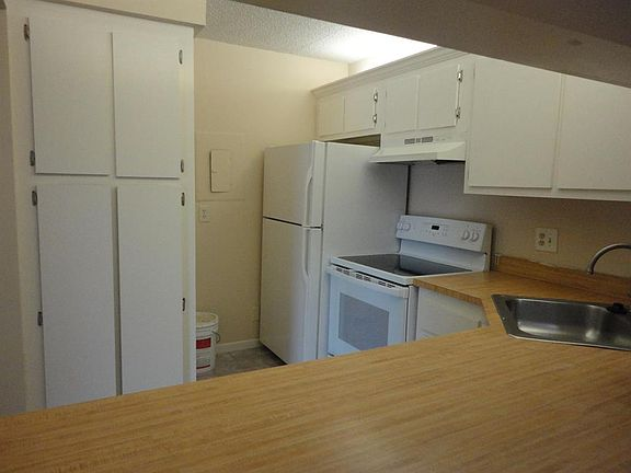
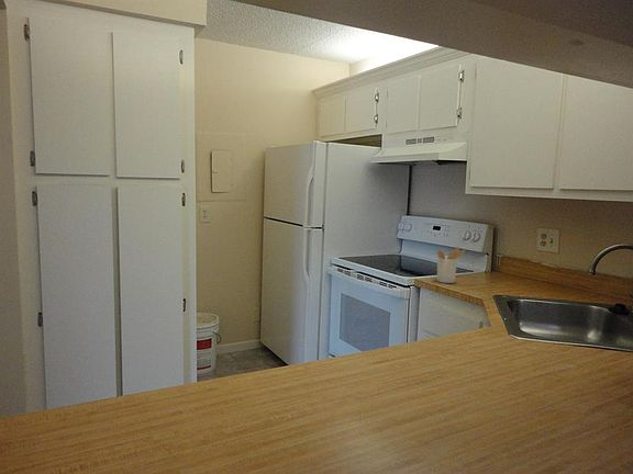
+ utensil holder [435,246,466,284]
